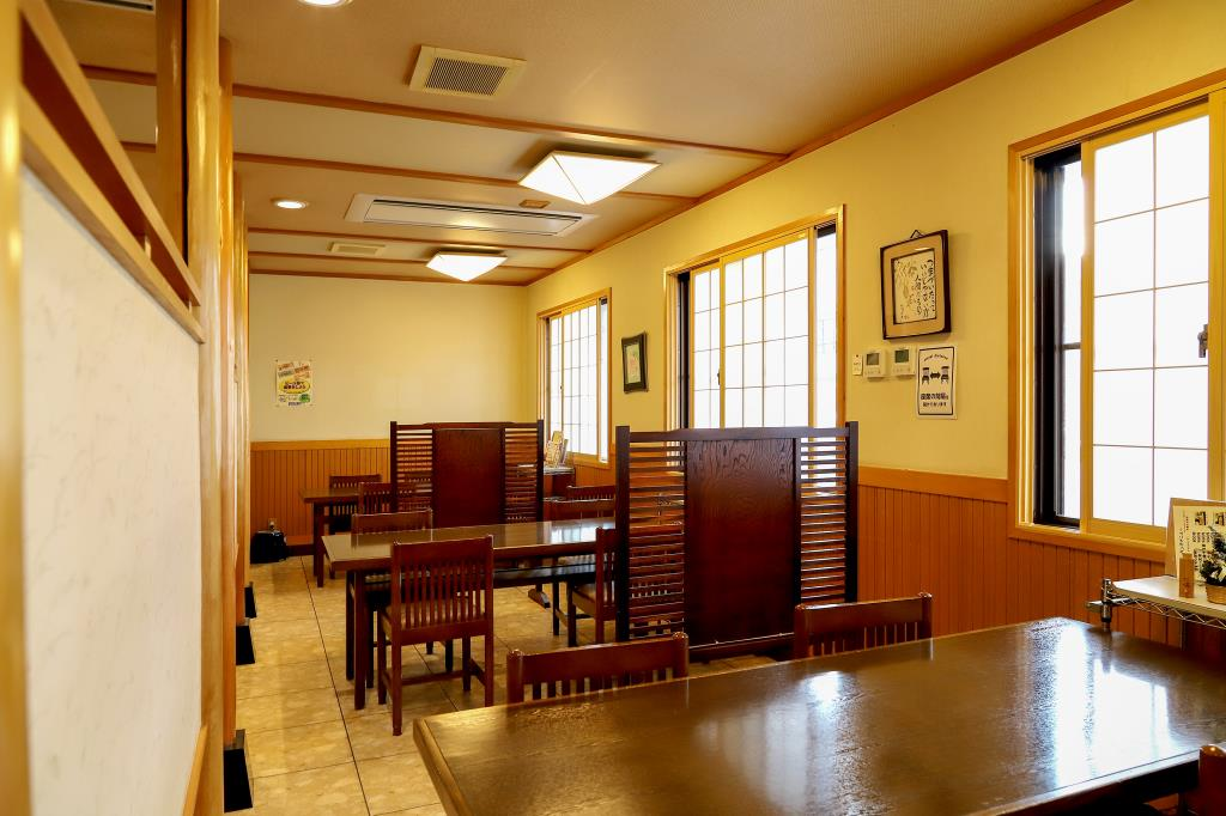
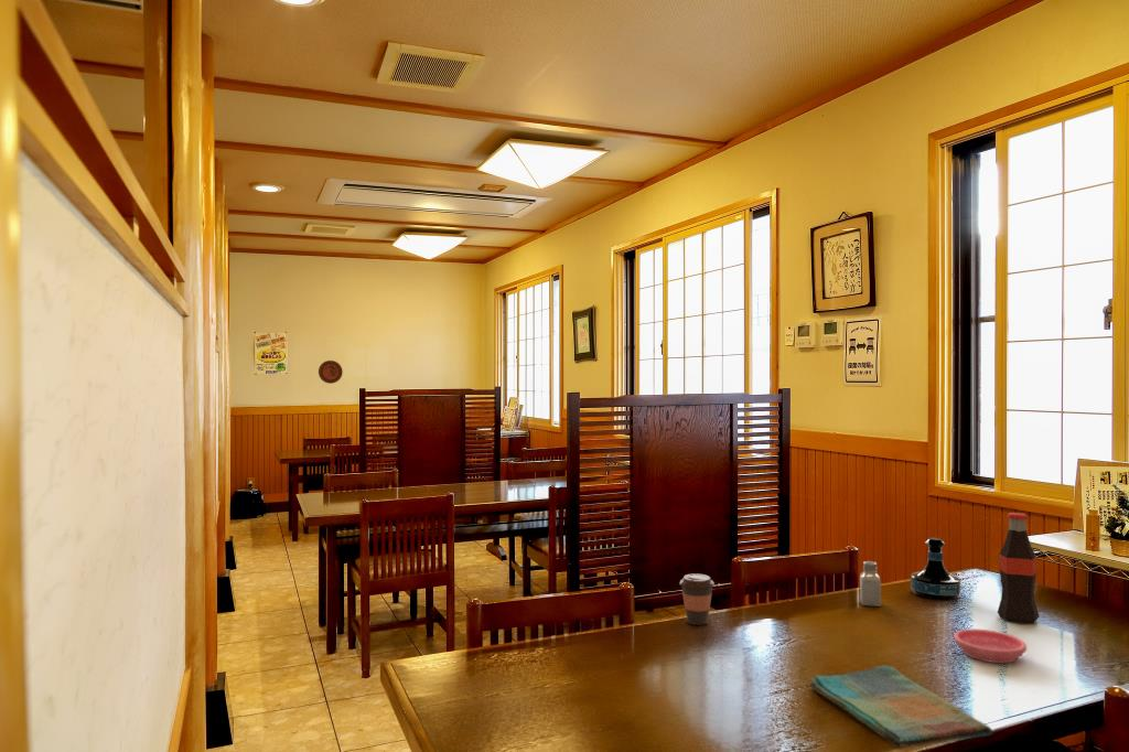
+ saucer [953,627,1028,664]
+ coffee cup [678,573,716,626]
+ tequila bottle [910,537,961,601]
+ dish towel [808,664,993,750]
+ decorative plate [318,359,344,385]
+ bottle [997,512,1040,625]
+ saltshaker [859,560,882,608]
